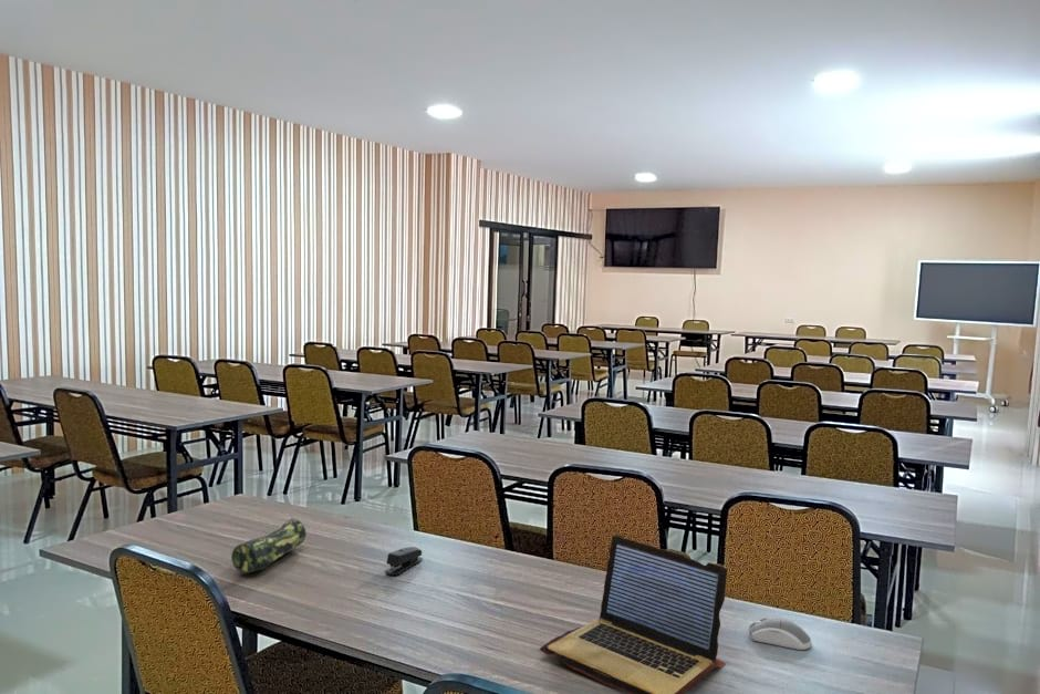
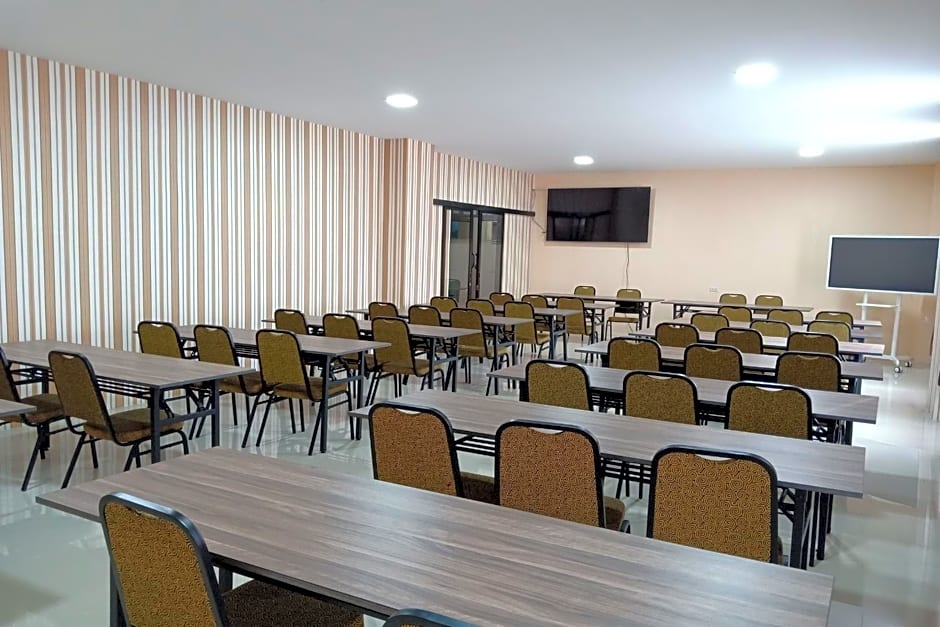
- computer mouse [748,617,813,651]
- stapler [384,546,424,576]
- pencil case [230,517,306,574]
- laptop [539,534,728,694]
